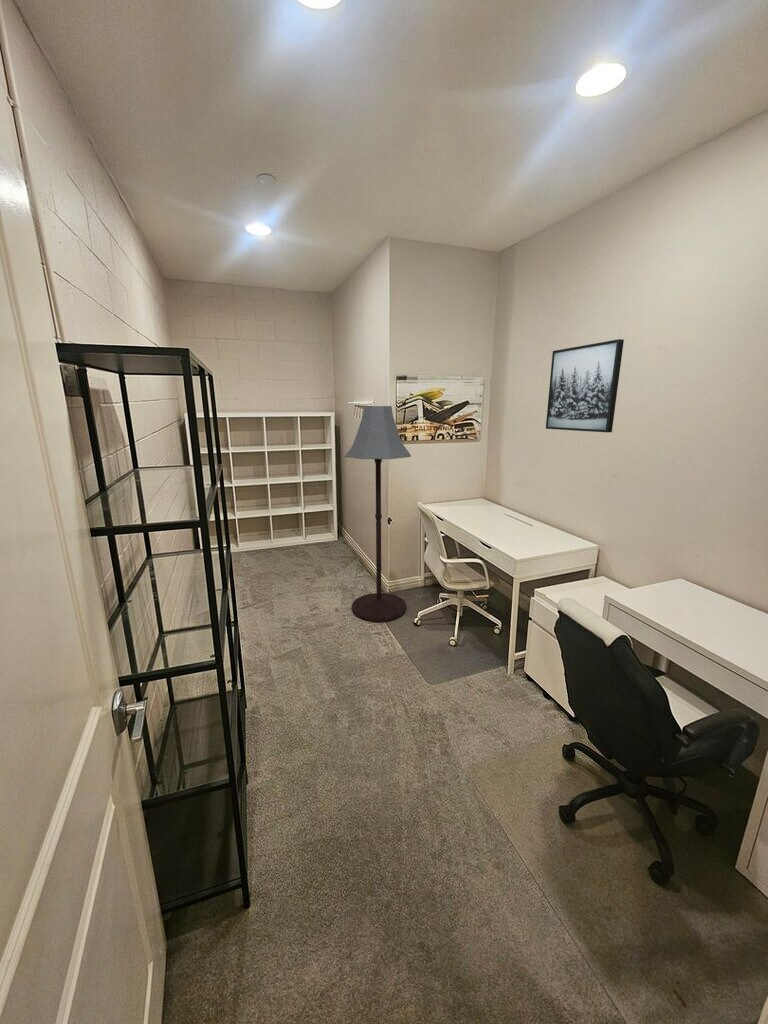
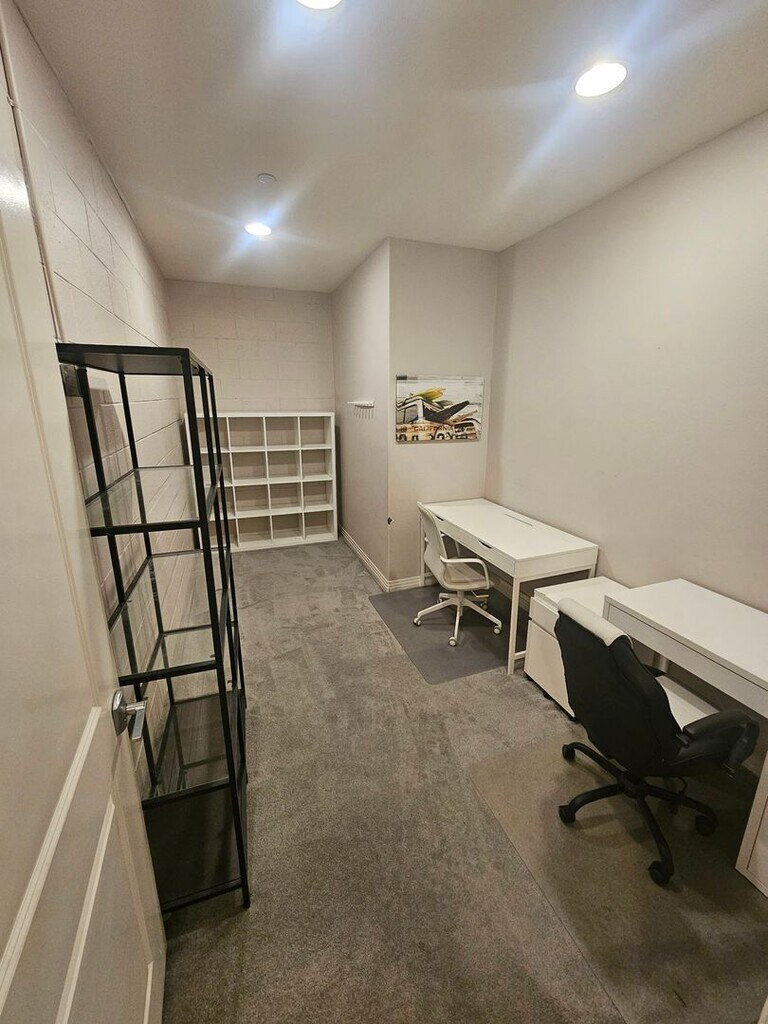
- floor lamp [344,405,412,623]
- wall art [545,338,625,433]
